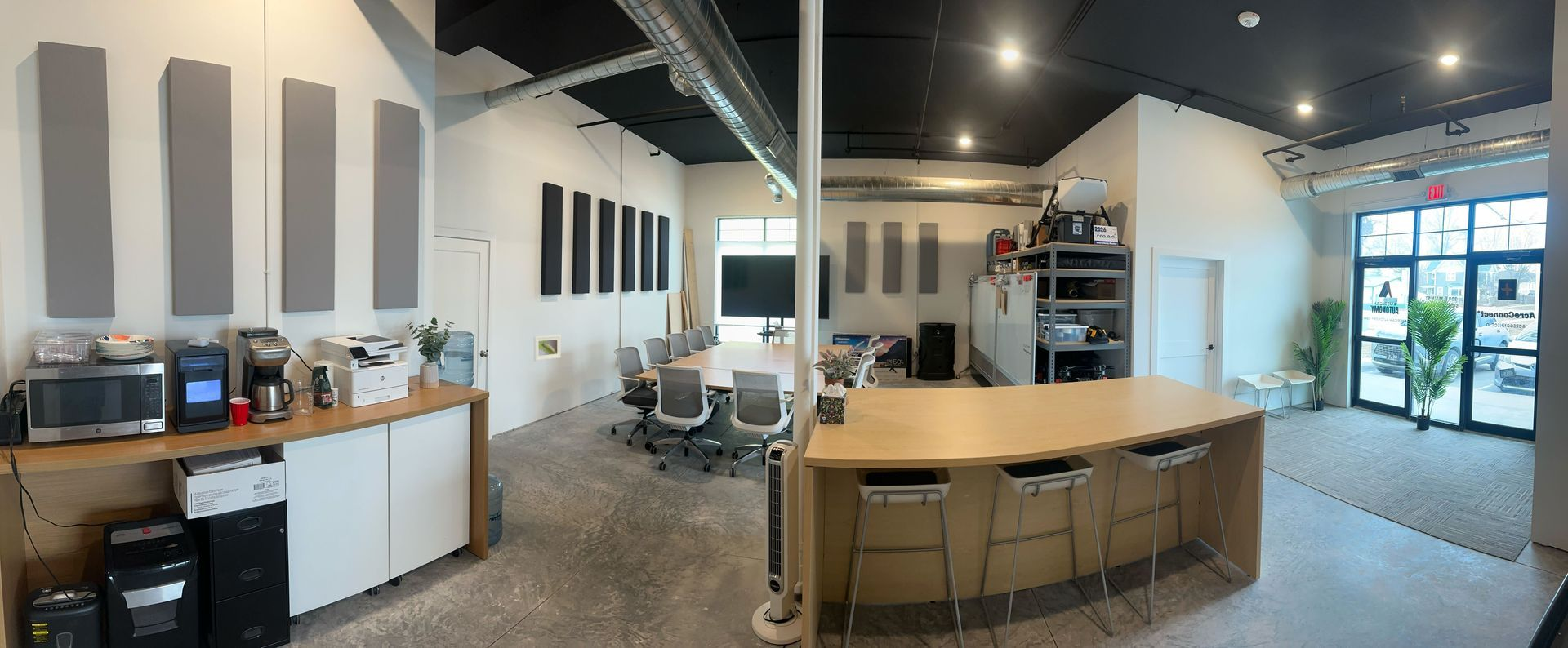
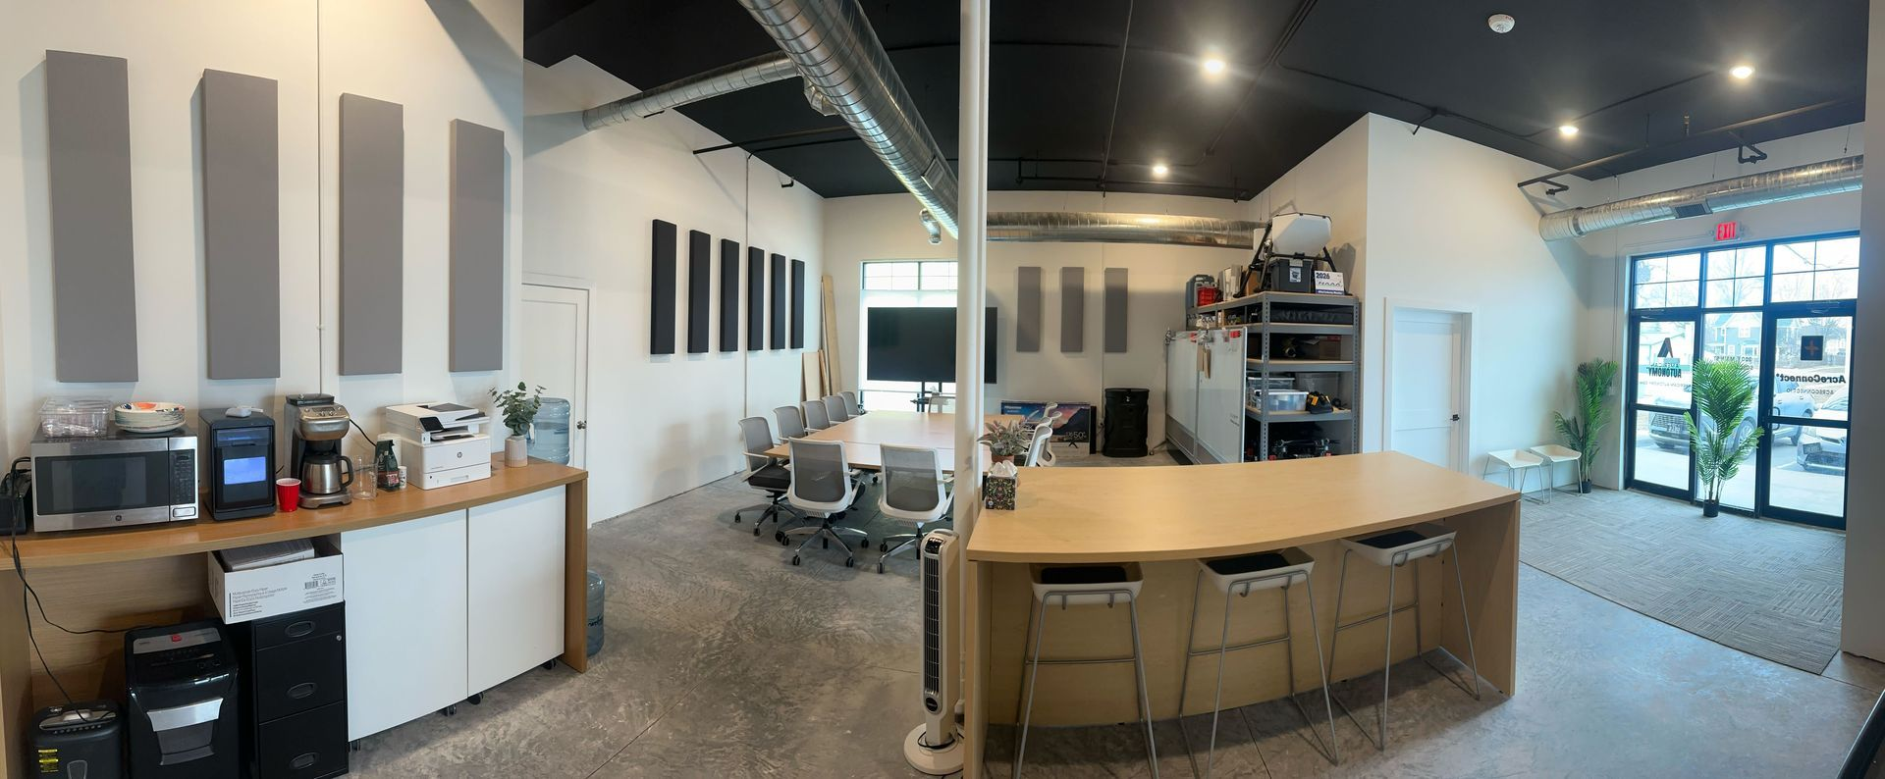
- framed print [533,334,562,362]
